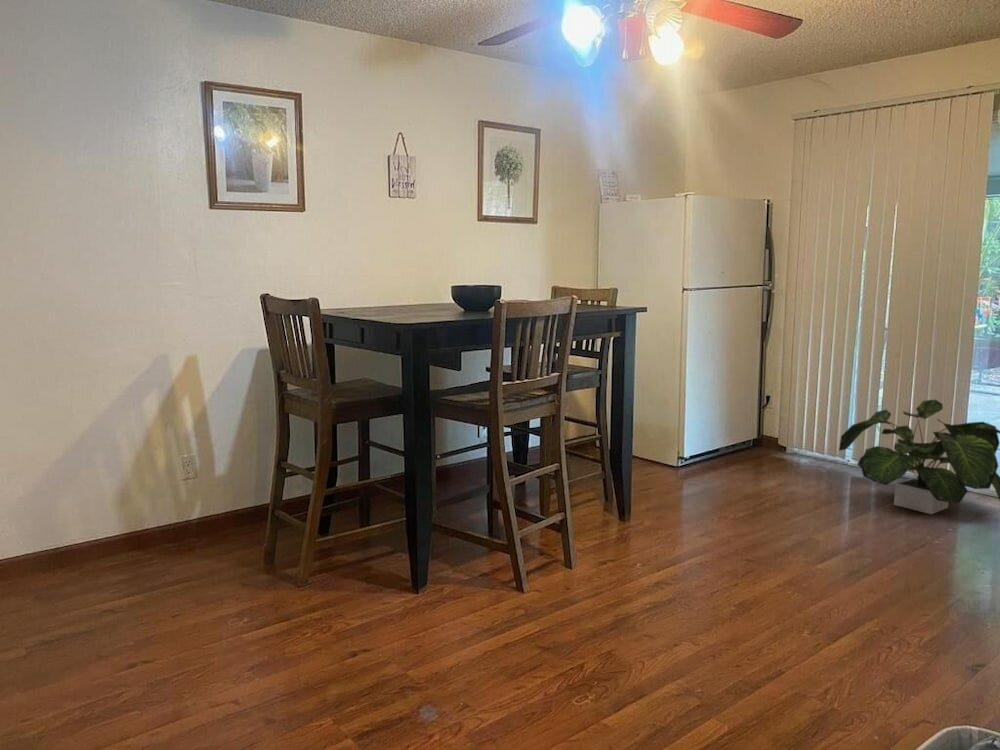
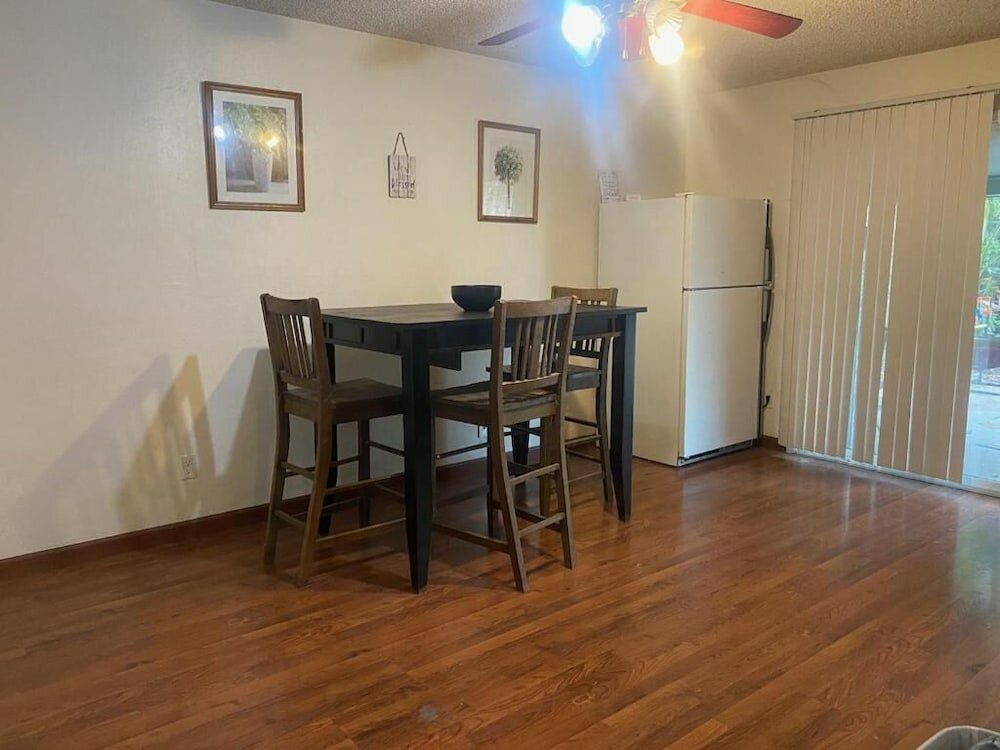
- potted plant [838,399,1000,515]
